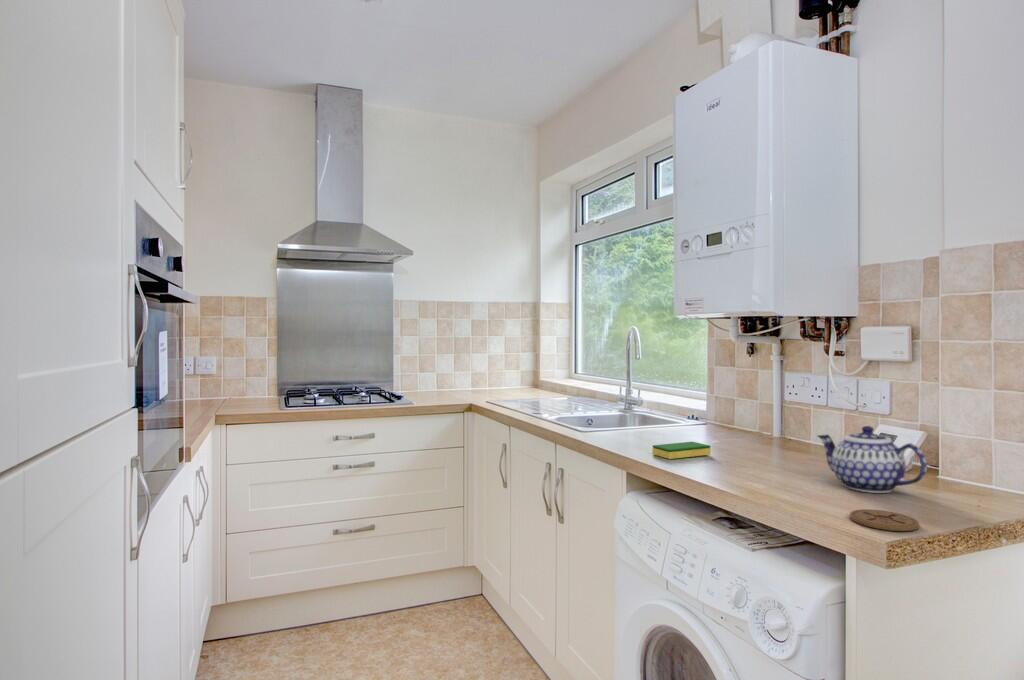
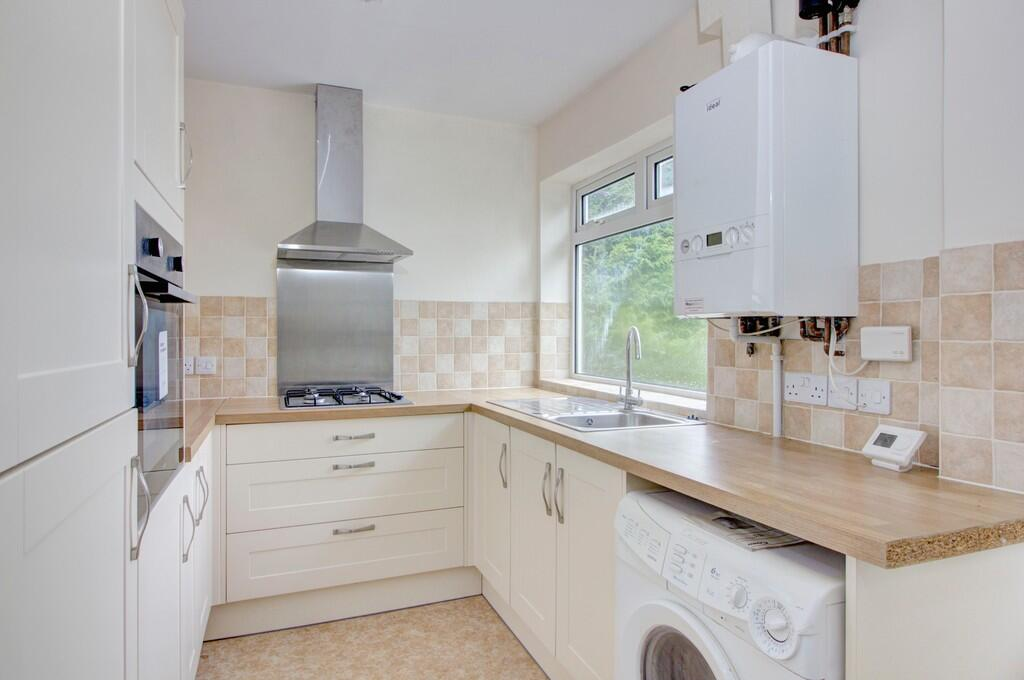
- coaster [849,508,920,532]
- teapot [817,425,928,494]
- dish sponge [652,441,711,460]
